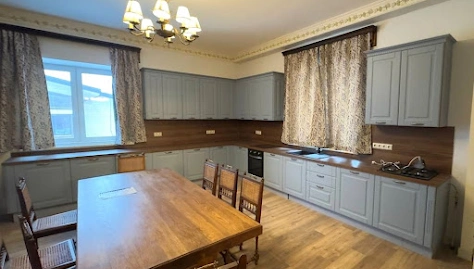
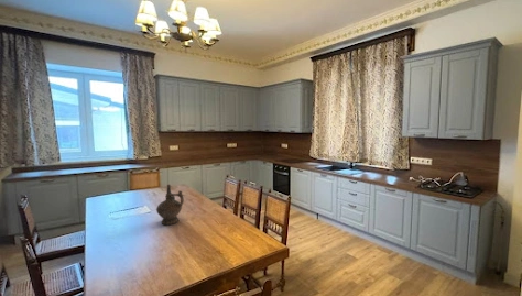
+ ceremonial vessel [155,184,185,226]
